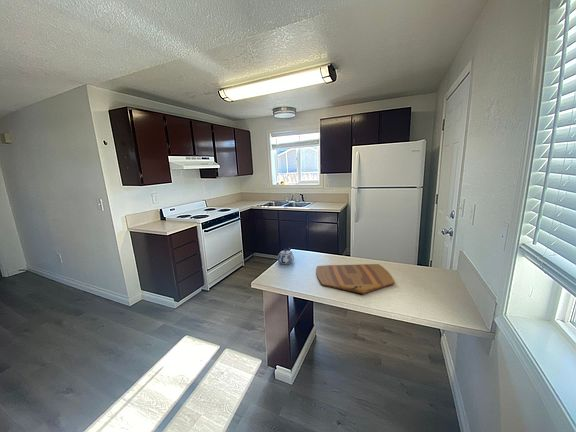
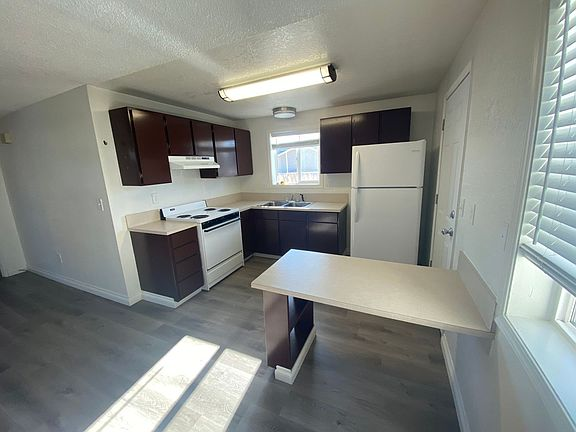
- cutting board [315,263,396,295]
- teapot [277,247,295,265]
